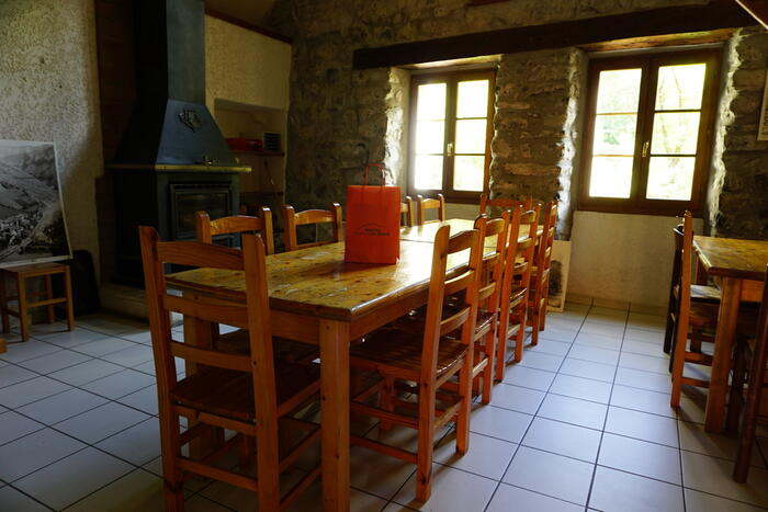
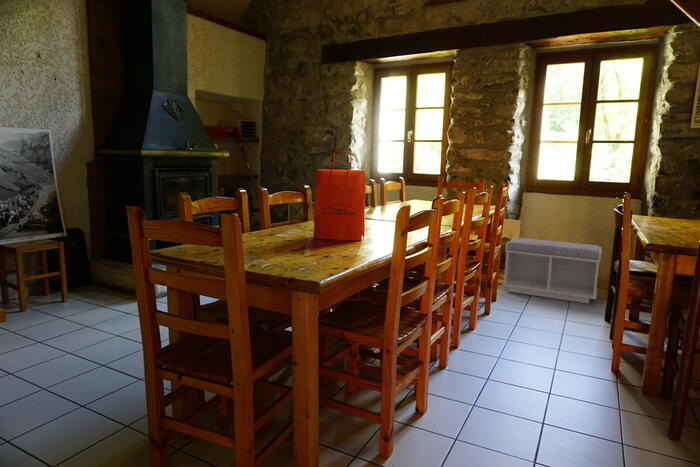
+ bench [502,237,602,305]
